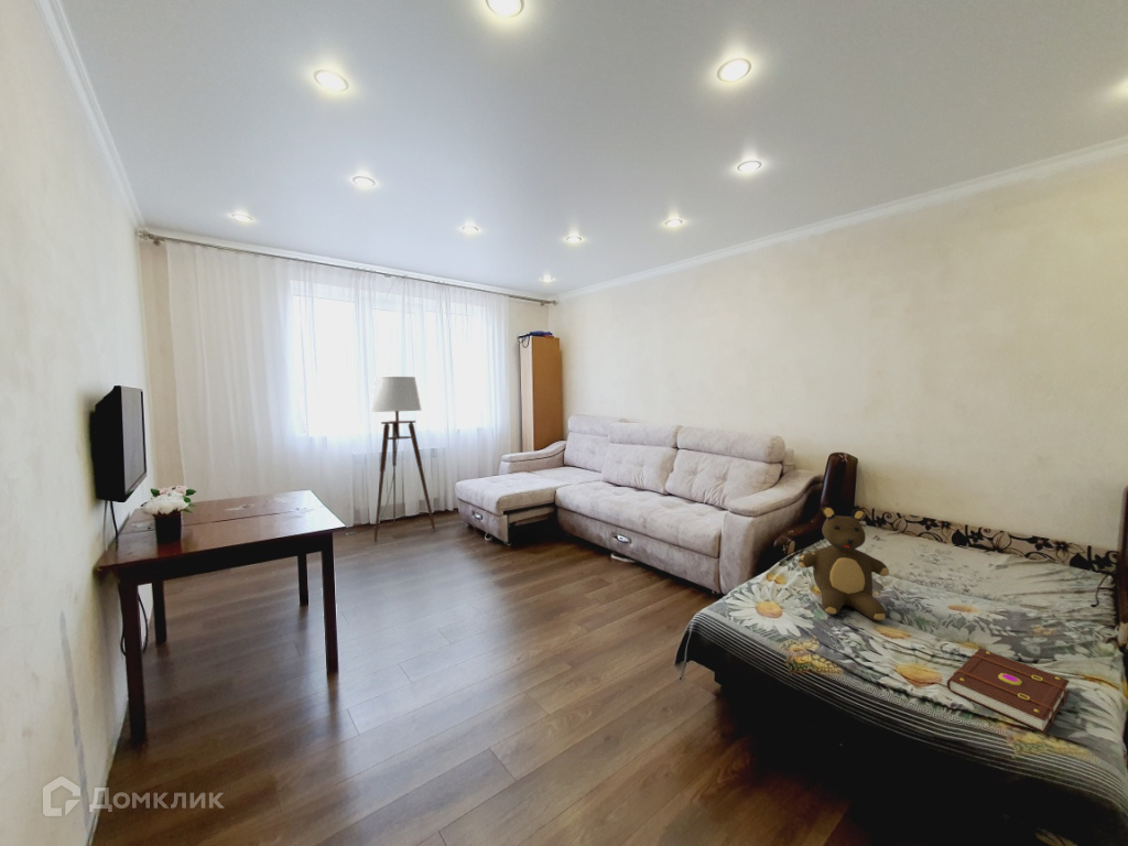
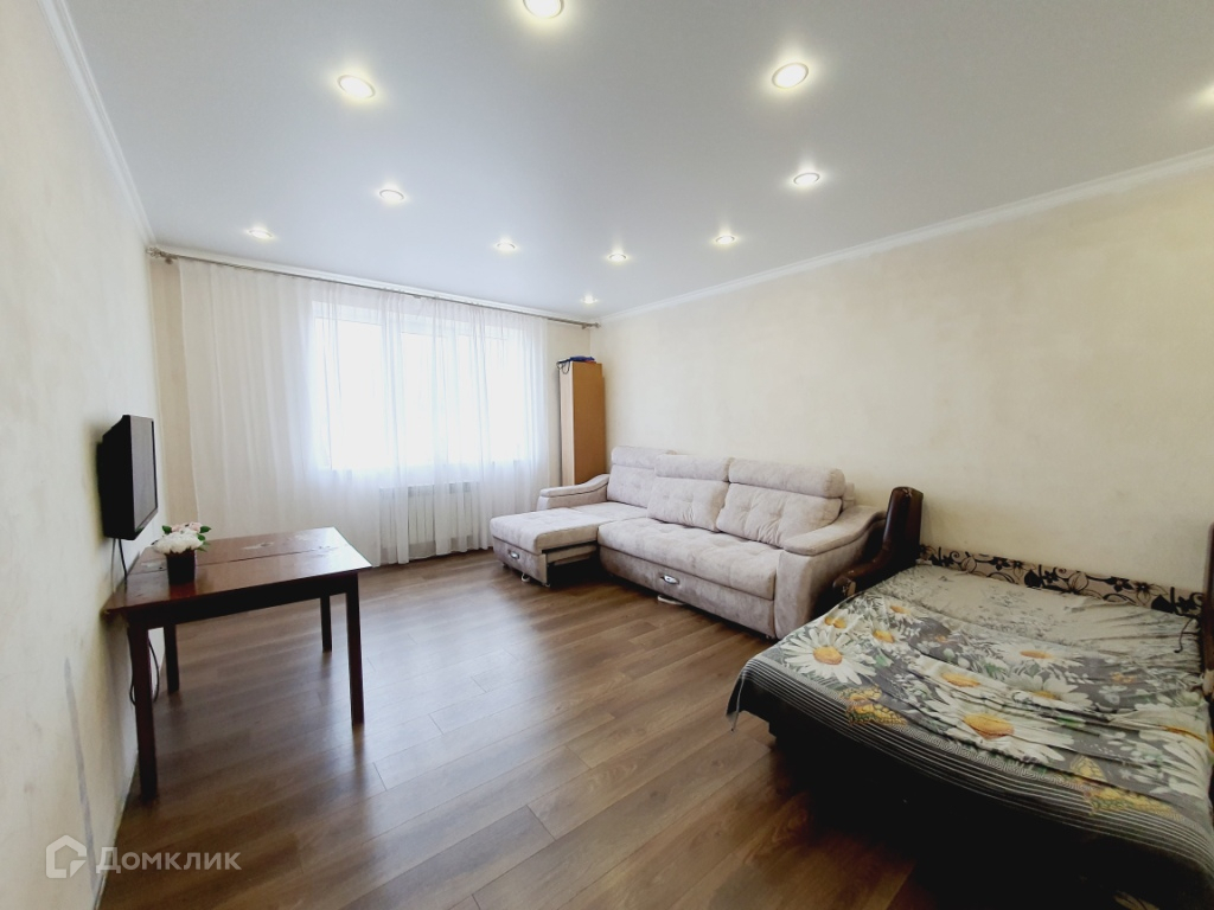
- teddy bear [798,506,890,622]
- book [946,648,1071,734]
- floor lamp [346,376,436,542]
